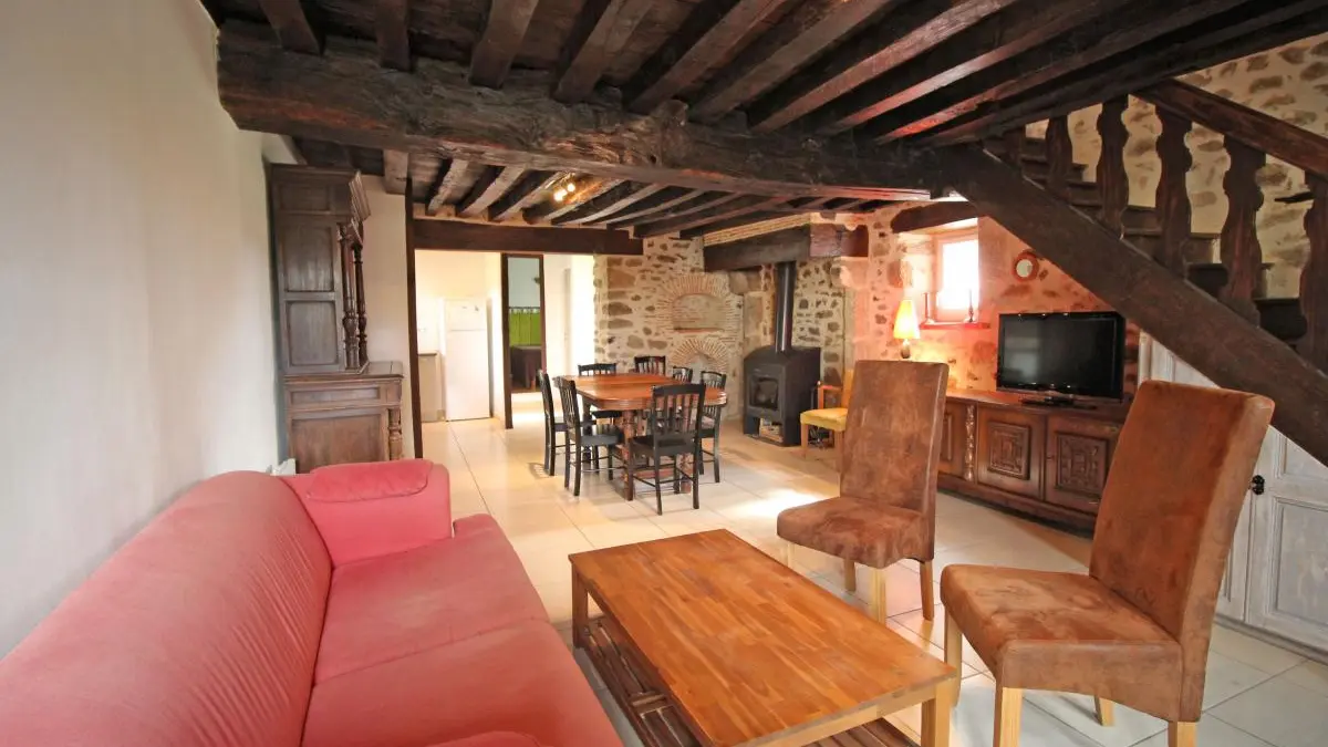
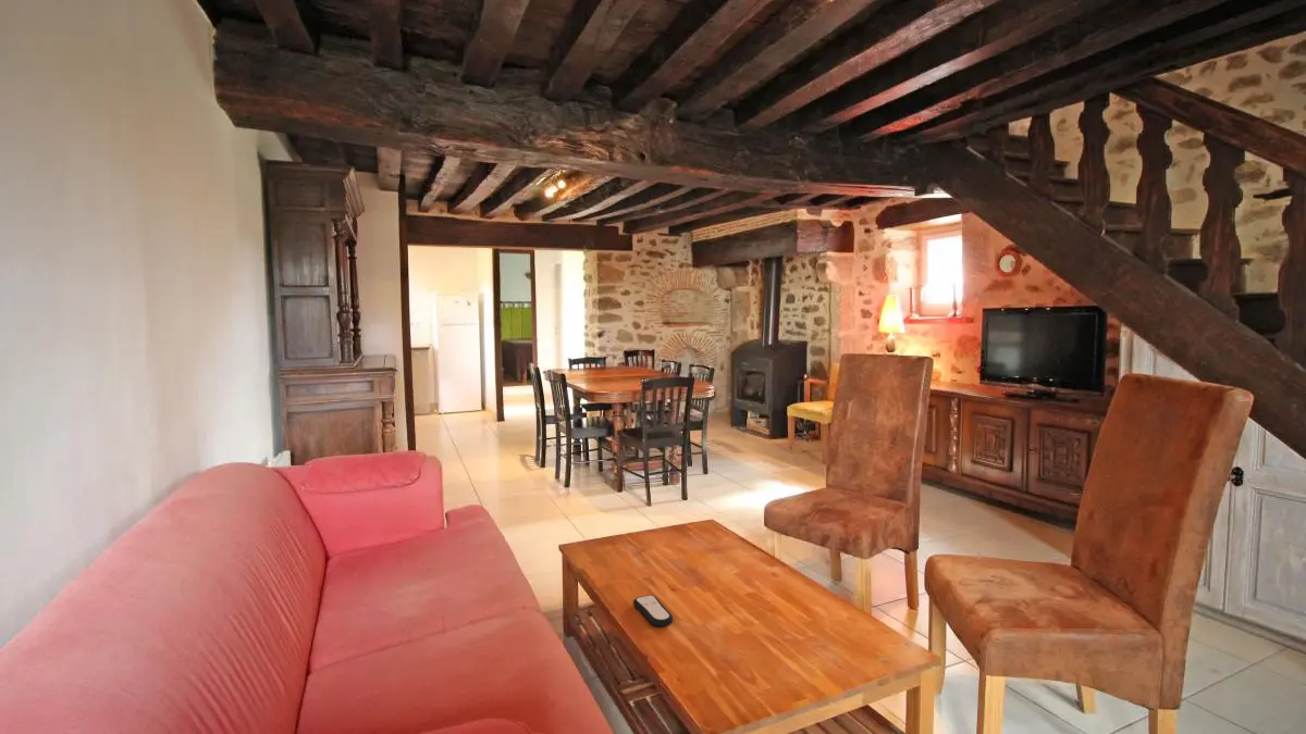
+ remote control [632,594,674,627]
